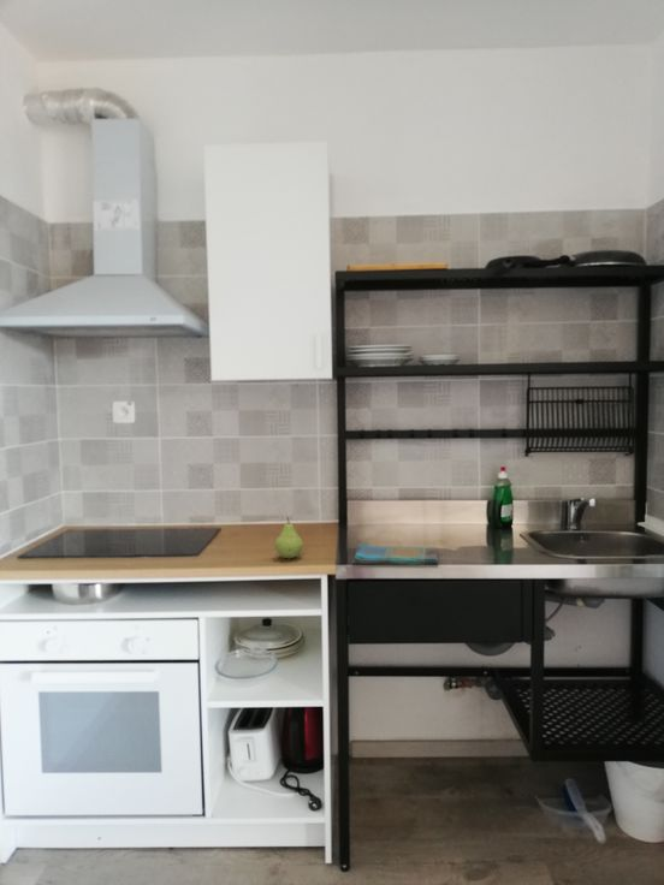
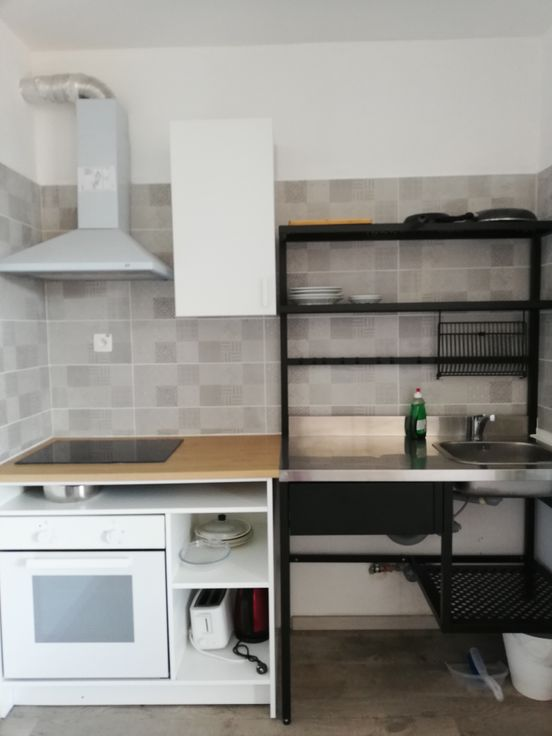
- fruit [274,516,304,559]
- dish towel [351,542,439,566]
